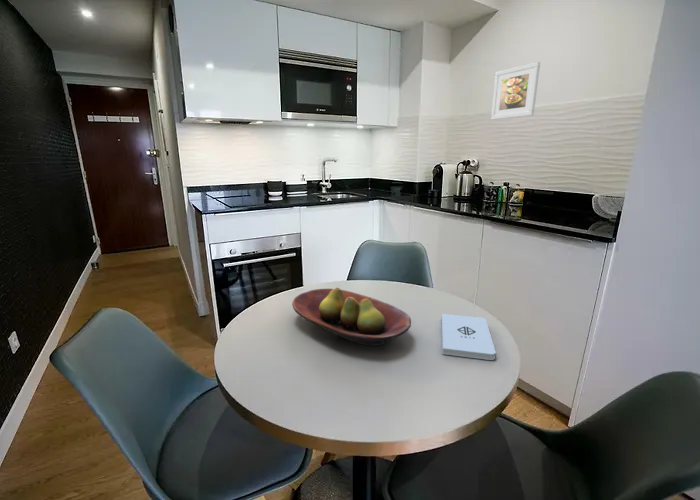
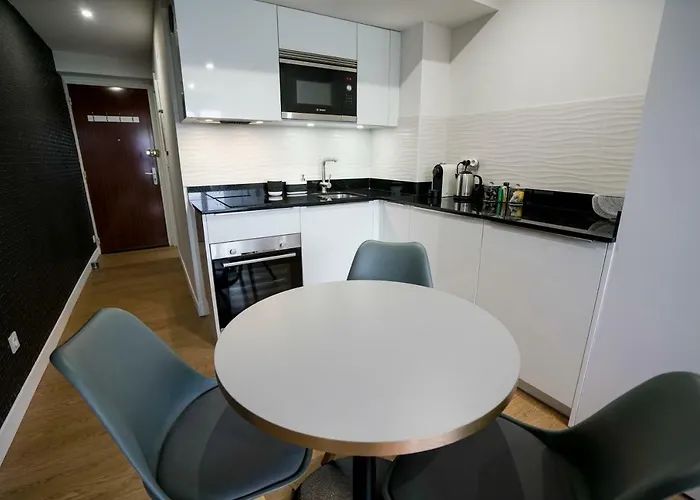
- fruit bowl [291,287,412,347]
- notepad [441,313,497,361]
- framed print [490,61,541,121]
